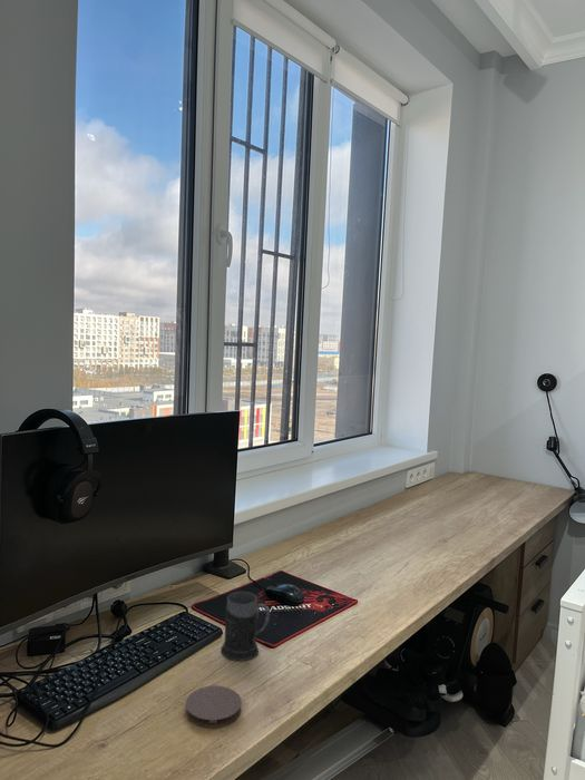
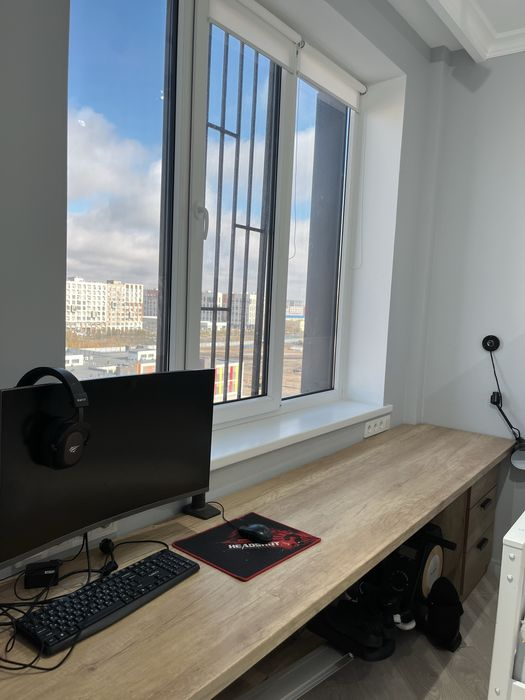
- coaster [184,684,243,729]
- mug [220,591,271,662]
